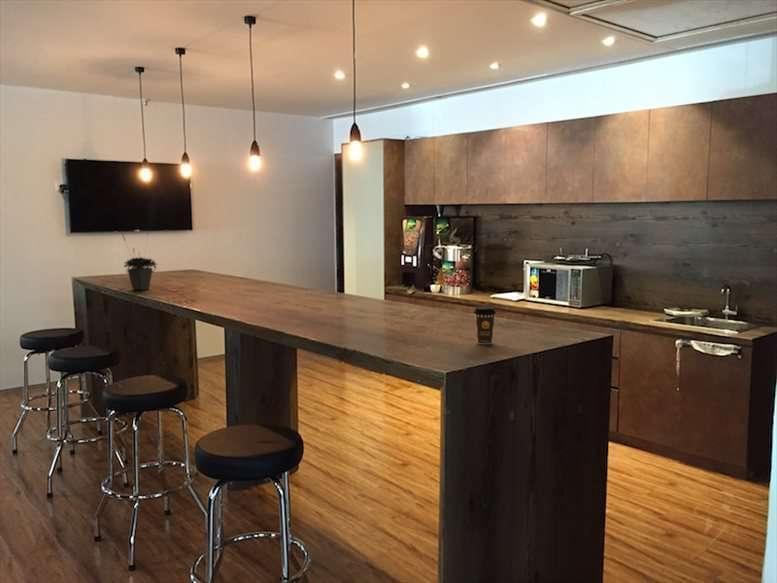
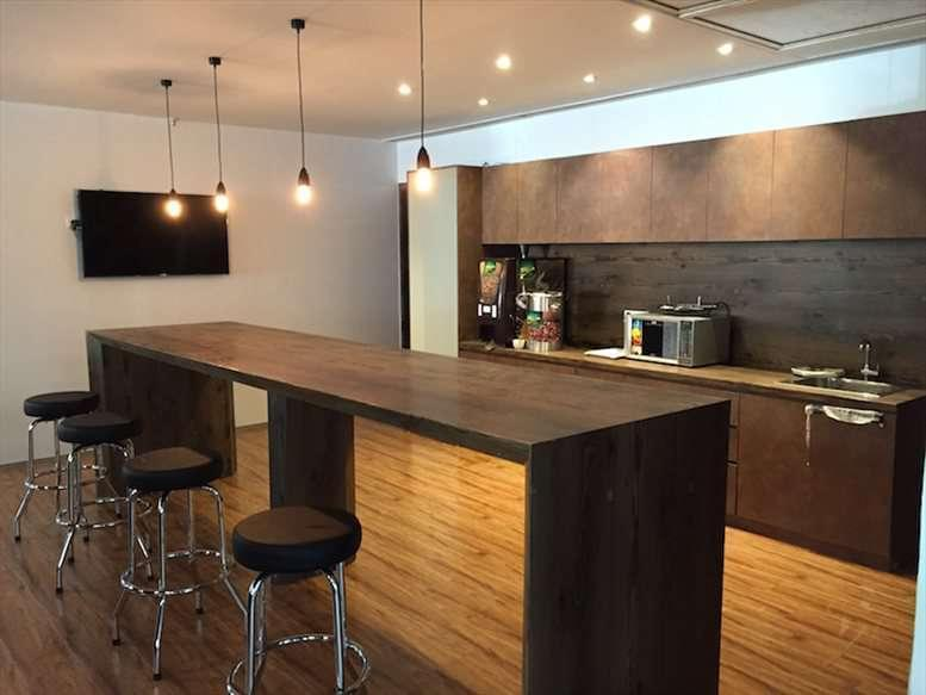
- coffee cup [472,306,497,345]
- potted plant [120,229,158,291]
